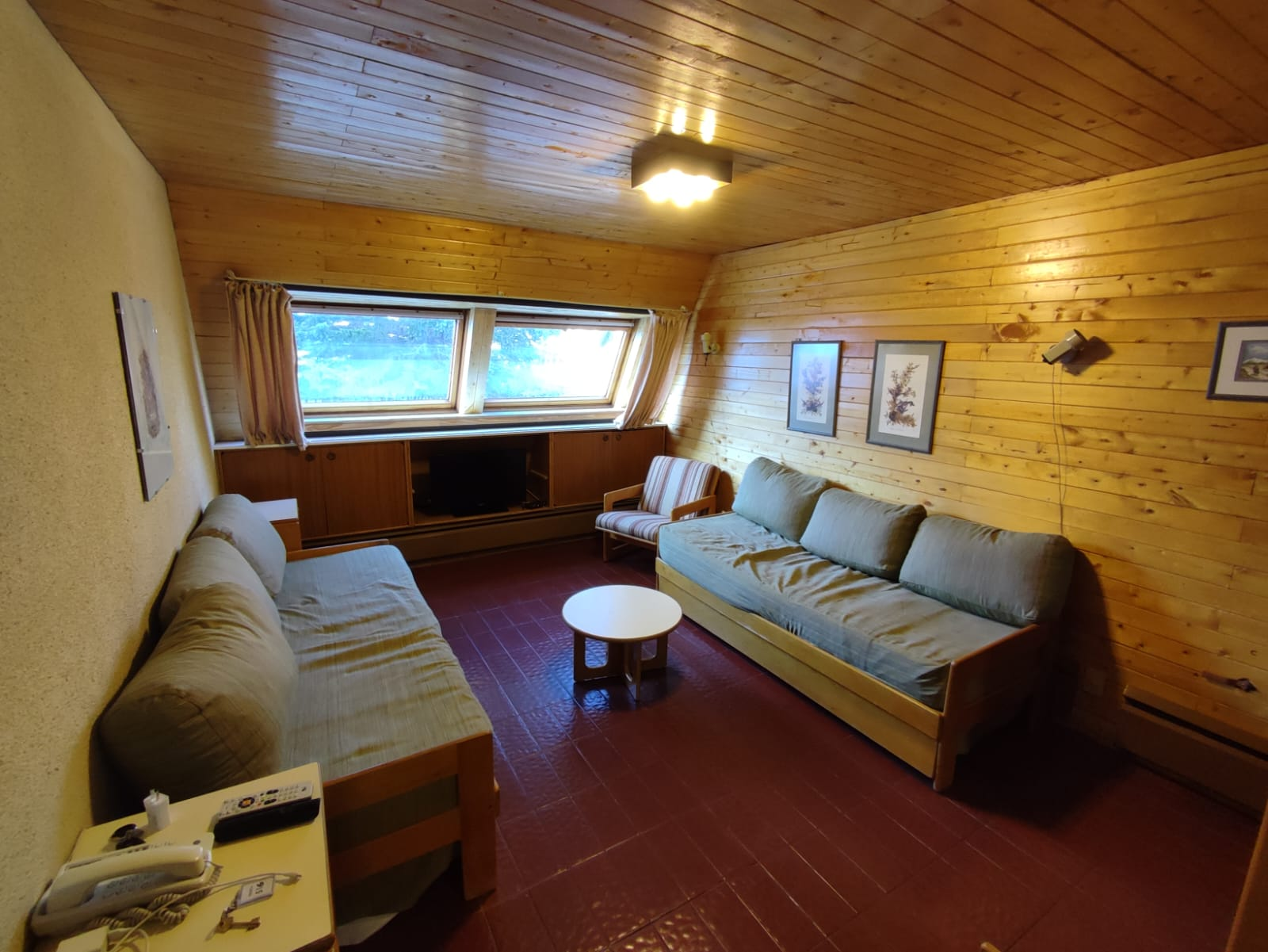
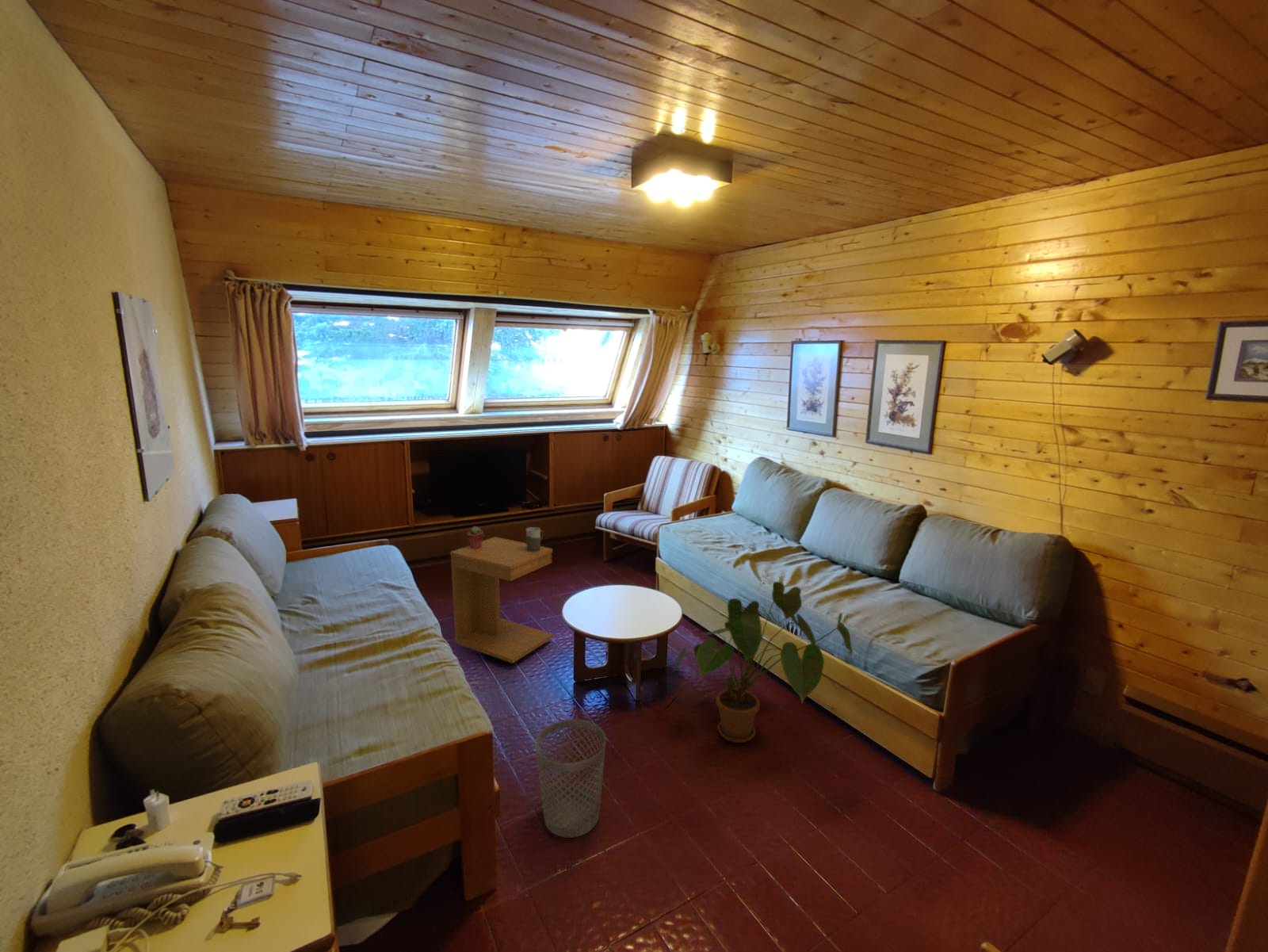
+ mug [525,526,544,552]
+ wastebasket [535,718,607,839]
+ side table [449,536,555,664]
+ house plant [671,581,854,744]
+ potted succulent [465,526,484,549]
